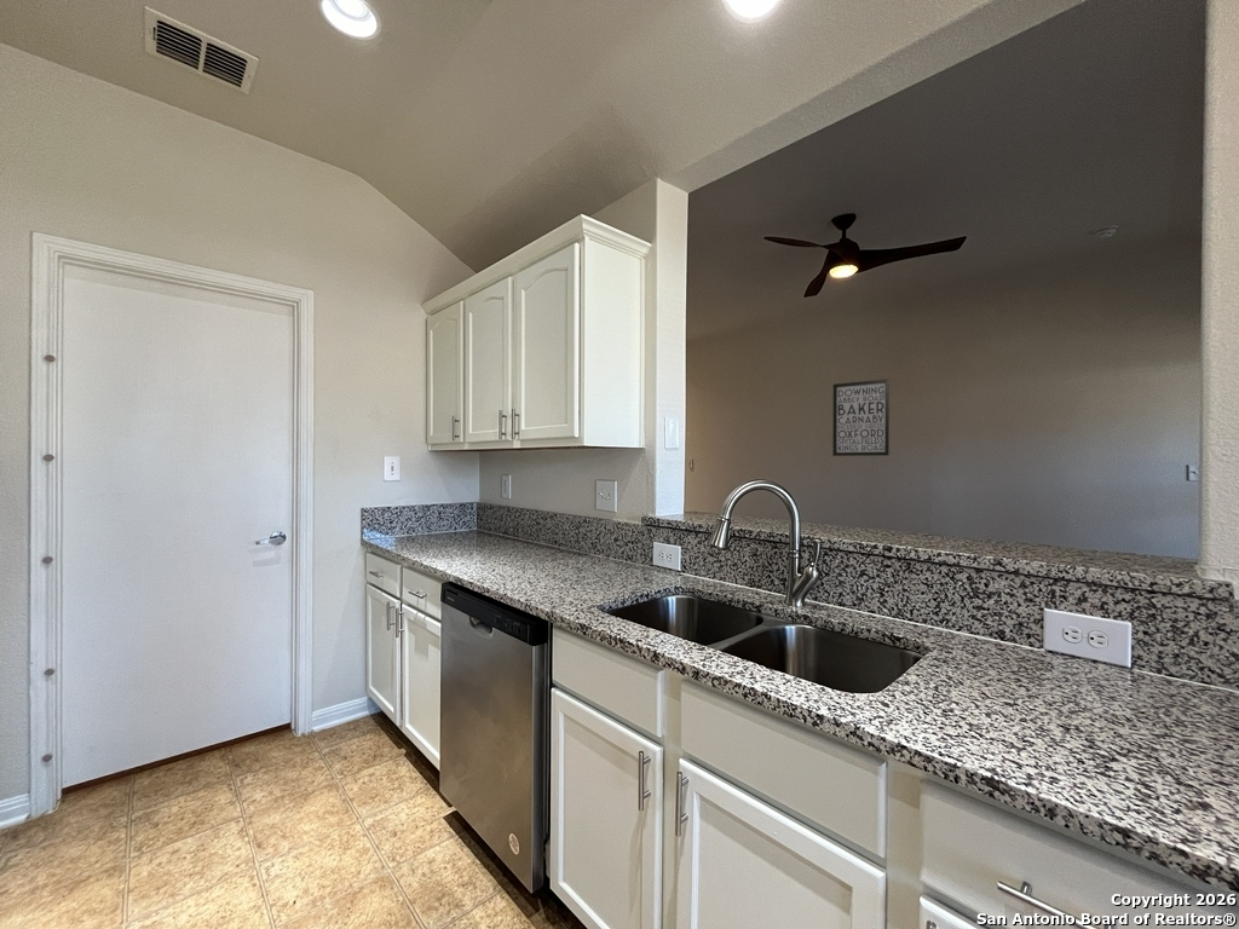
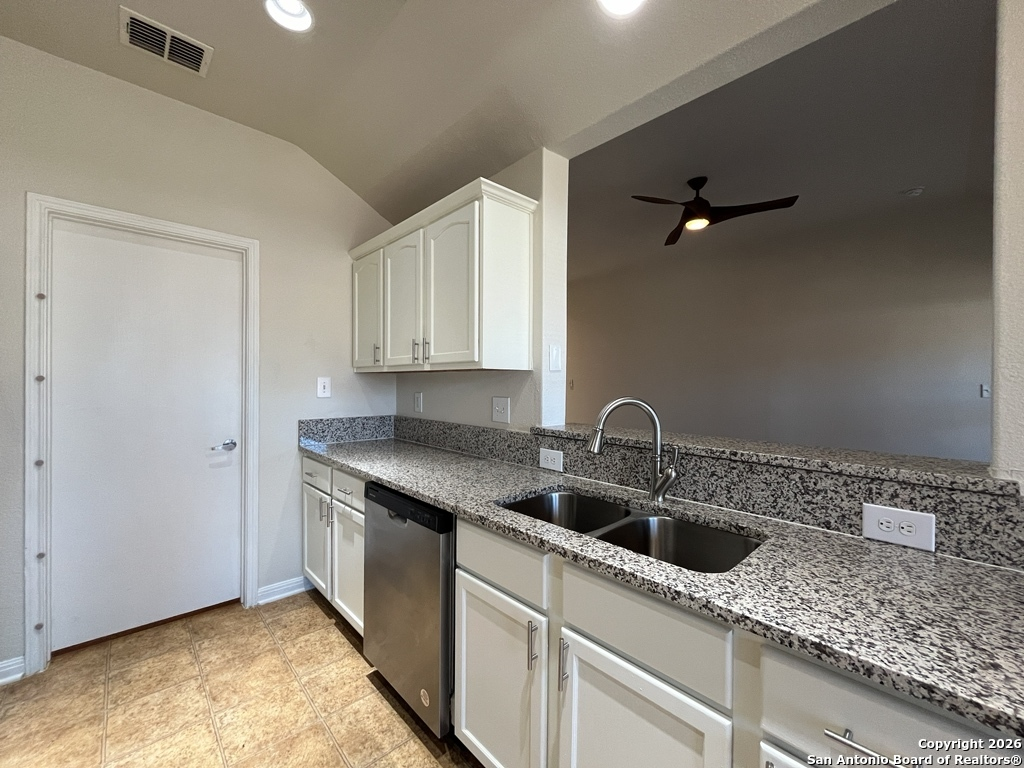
- wall art [831,377,891,457]
